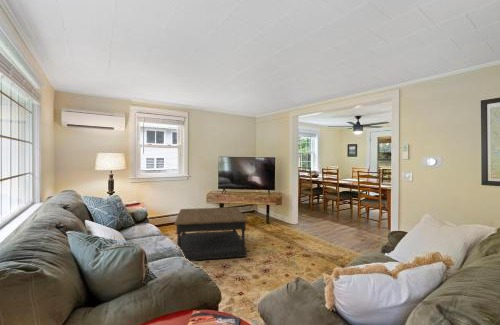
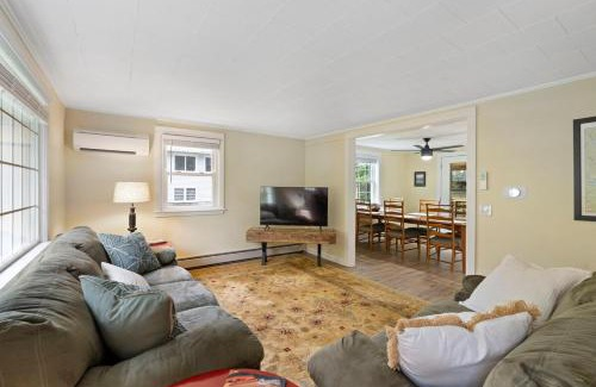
- coffee table [173,206,249,262]
